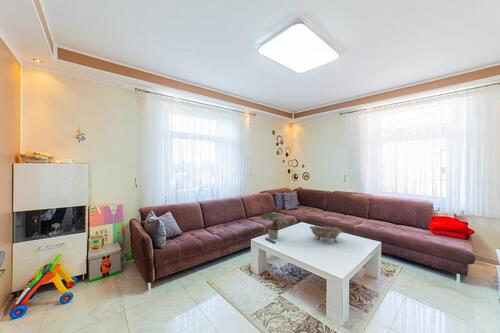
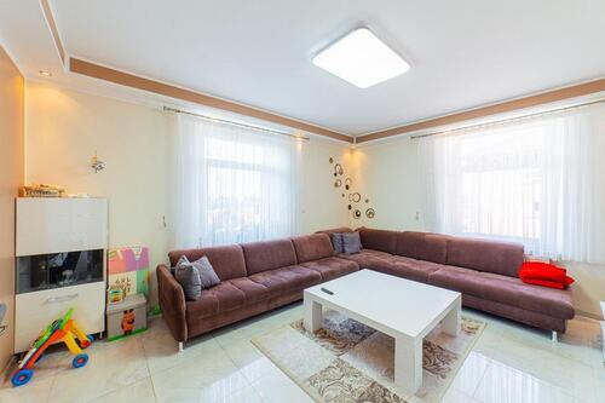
- decorative bowl [309,225,343,244]
- potted plant [262,211,291,240]
